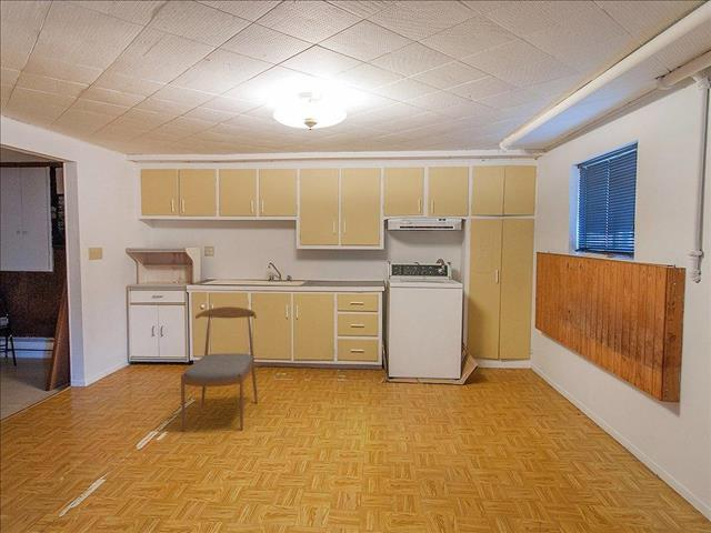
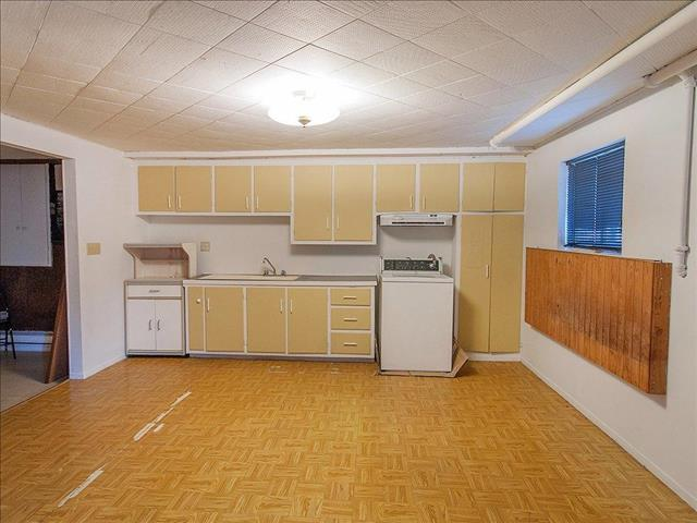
- dining chair [180,305,259,432]
